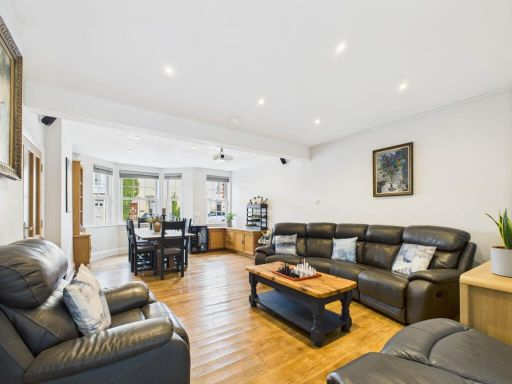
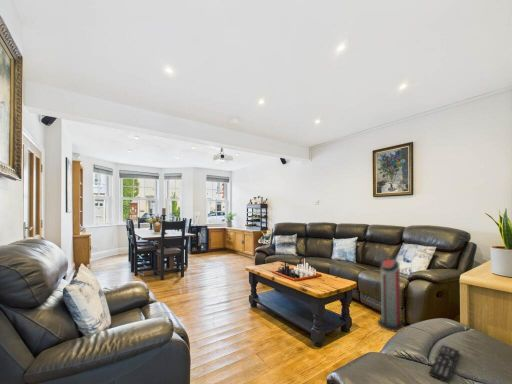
+ remote control [429,344,460,384]
+ air purifier [377,259,406,333]
